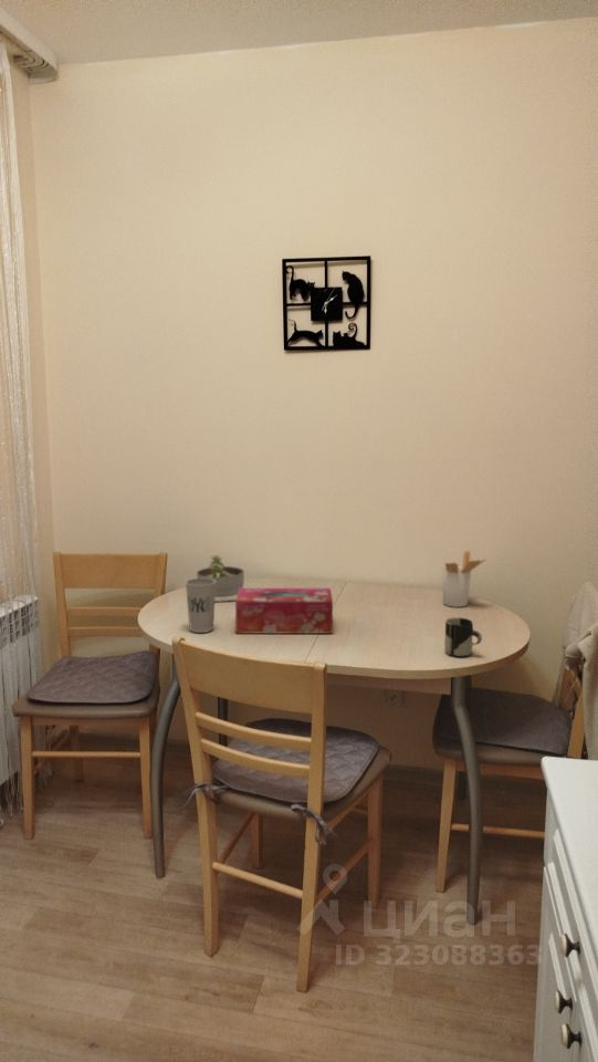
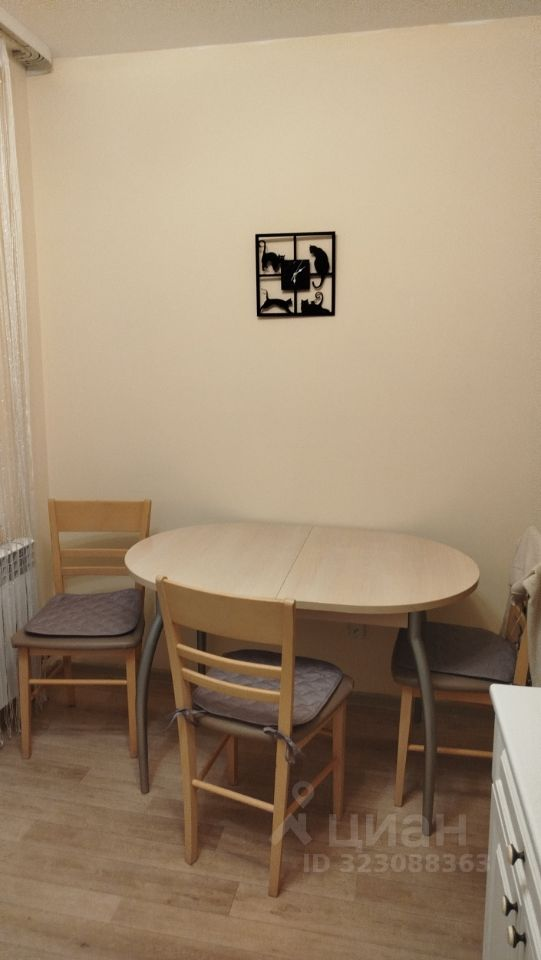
- cup [185,577,216,634]
- succulent planter [196,553,248,603]
- tissue box [234,587,334,635]
- cup [443,616,483,658]
- utensil holder [441,550,487,608]
